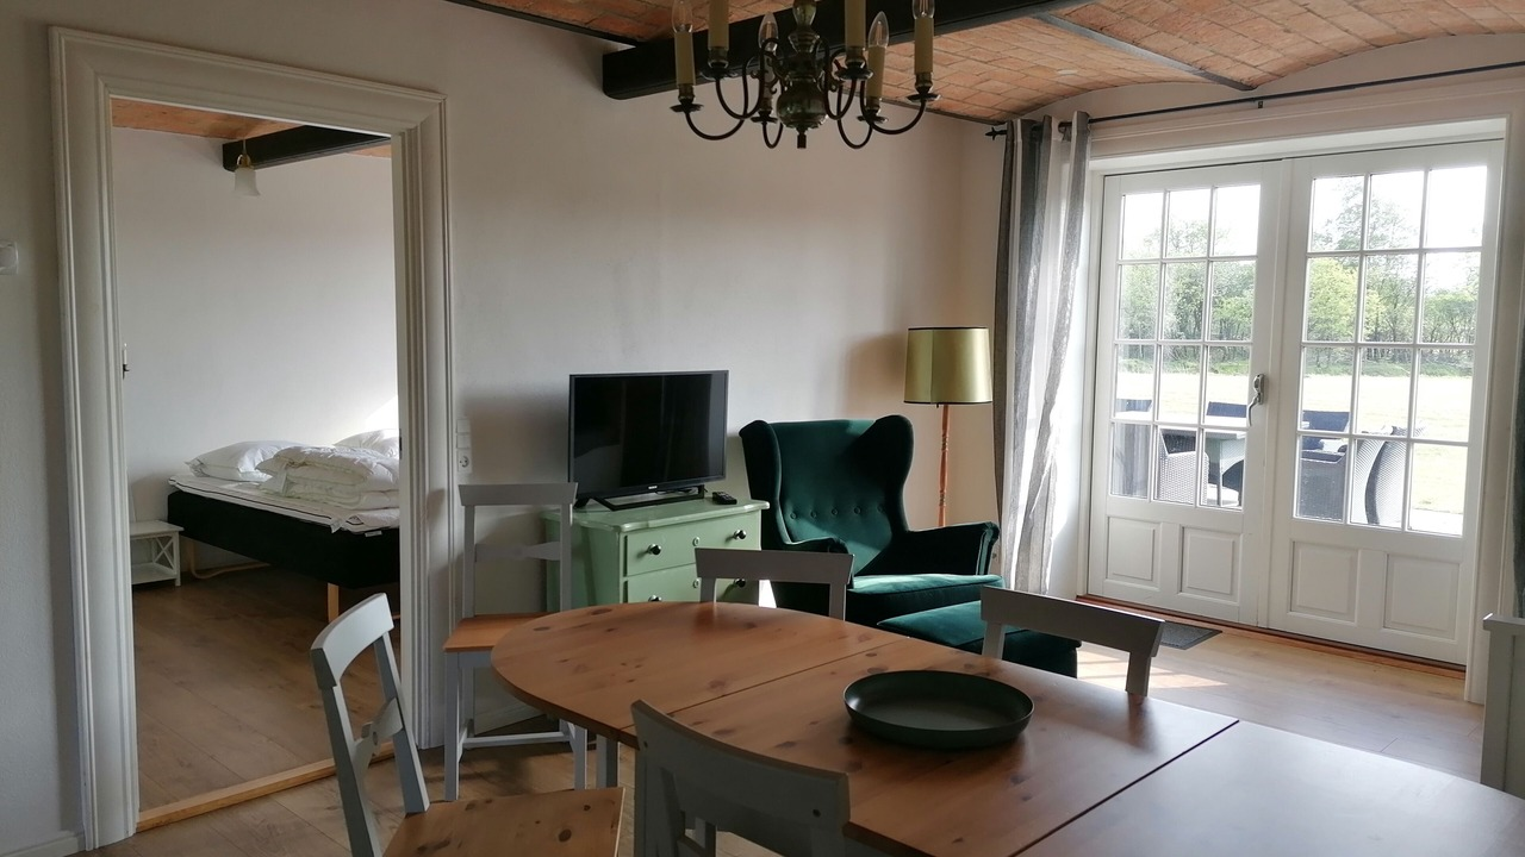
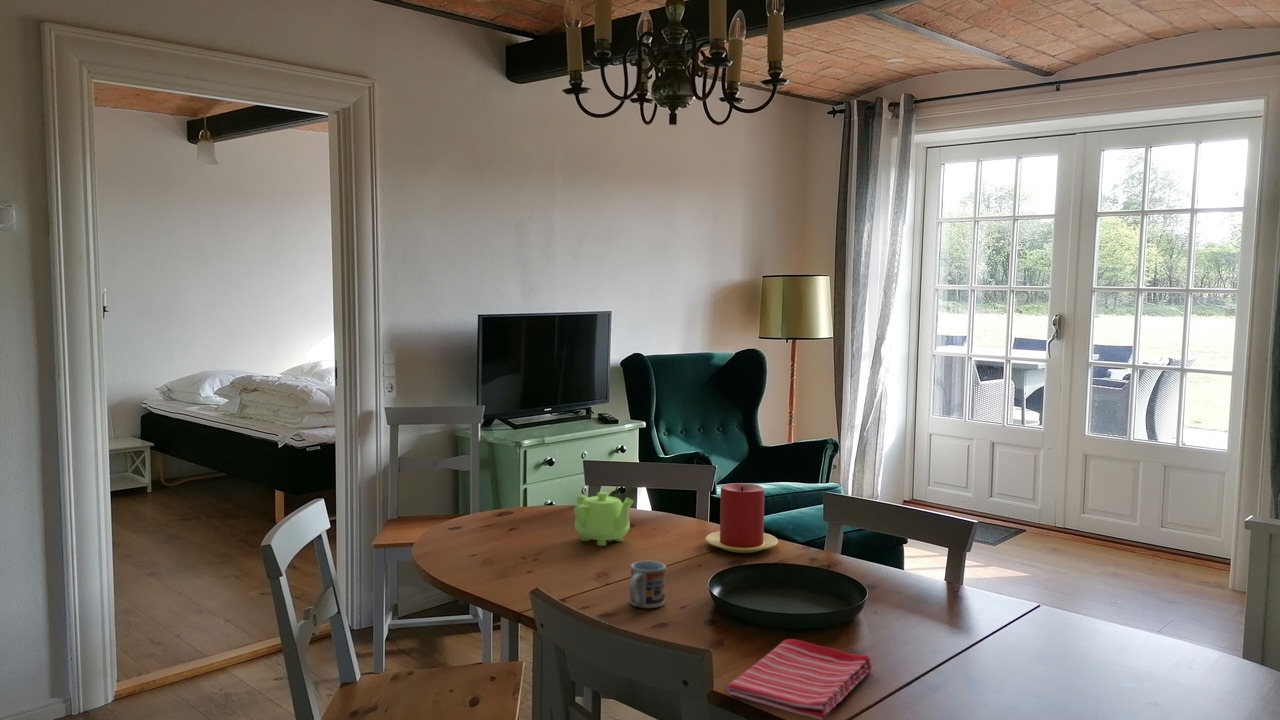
+ teapot [573,491,634,547]
+ dish towel [725,638,873,720]
+ cup [628,560,667,609]
+ candle [705,482,779,554]
